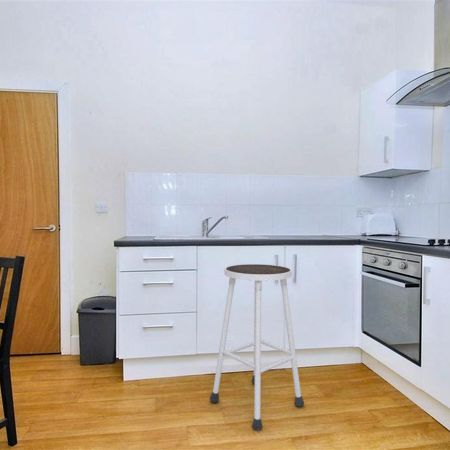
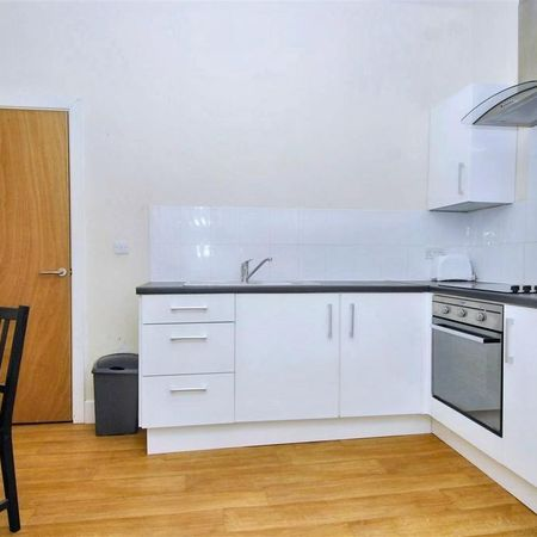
- stool [209,263,305,432]
